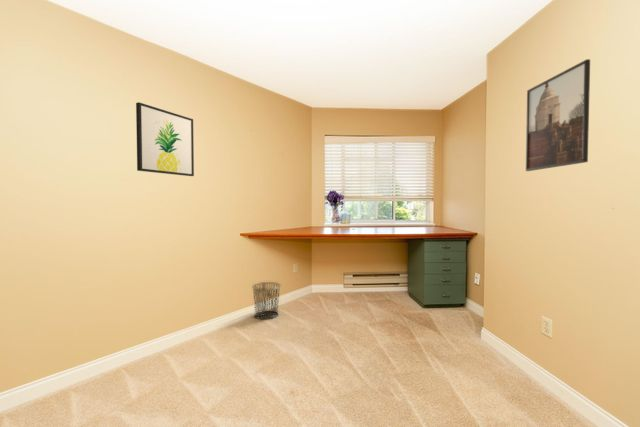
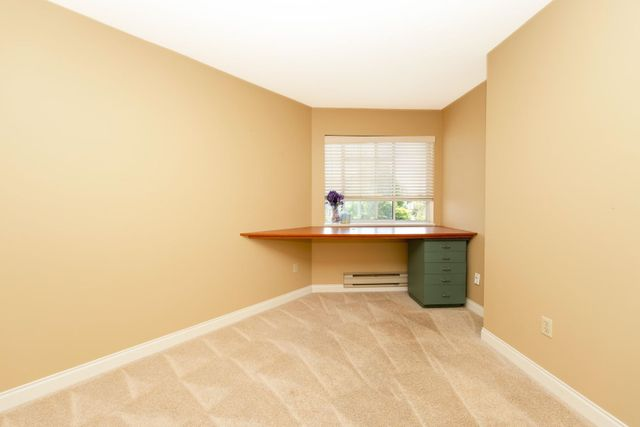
- wall art [135,101,195,177]
- waste bin [251,281,282,320]
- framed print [525,58,591,172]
